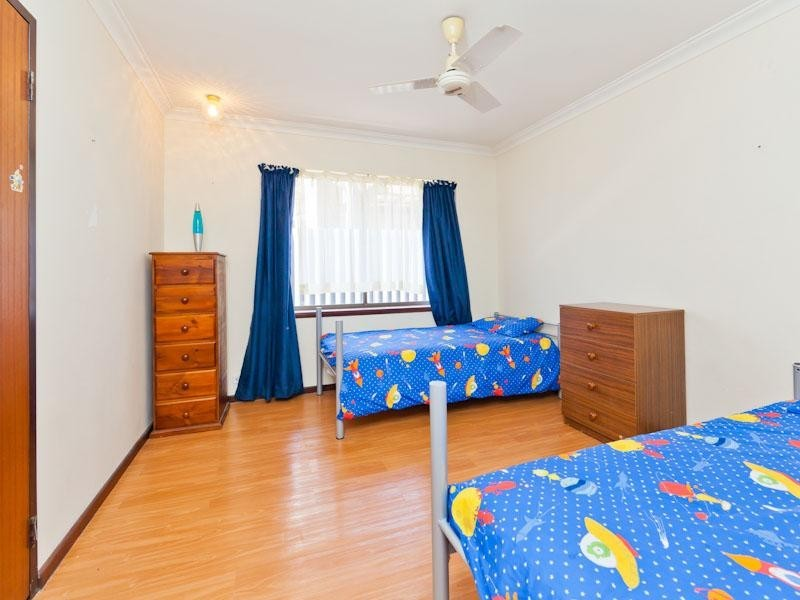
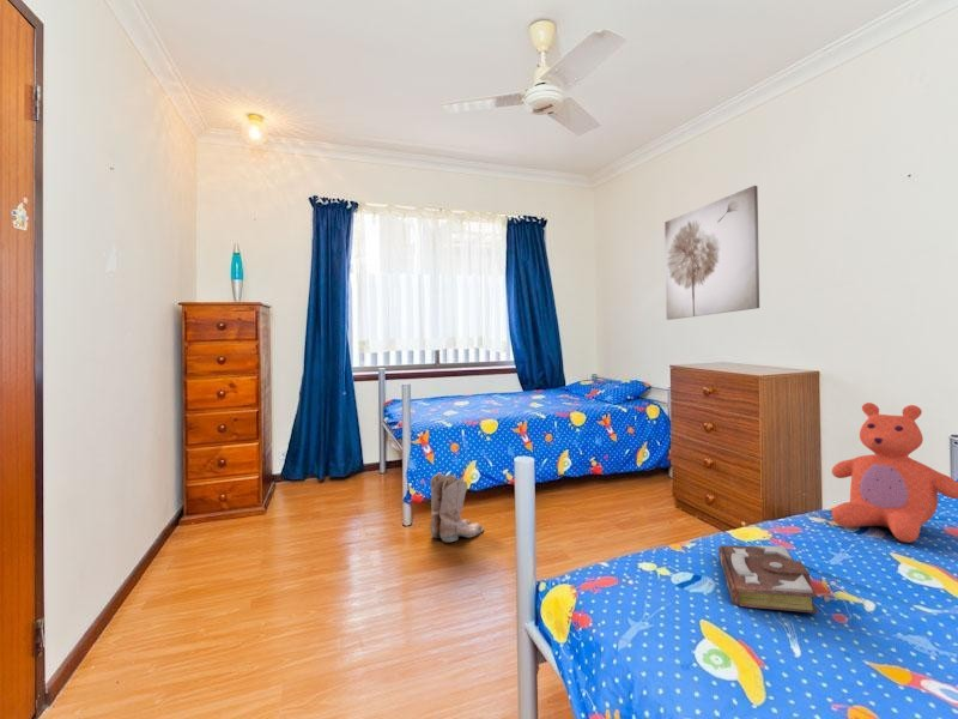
+ boots [429,471,484,543]
+ book [717,544,820,615]
+ wall art [663,185,760,321]
+ teddy bear [831,401,958,543]
